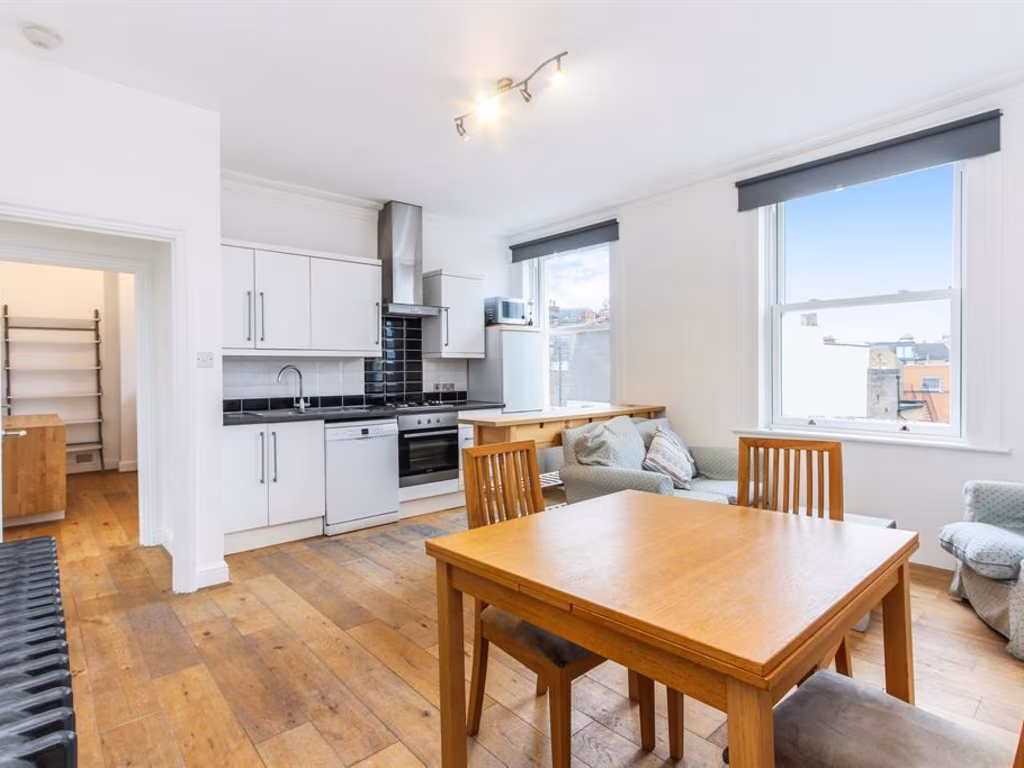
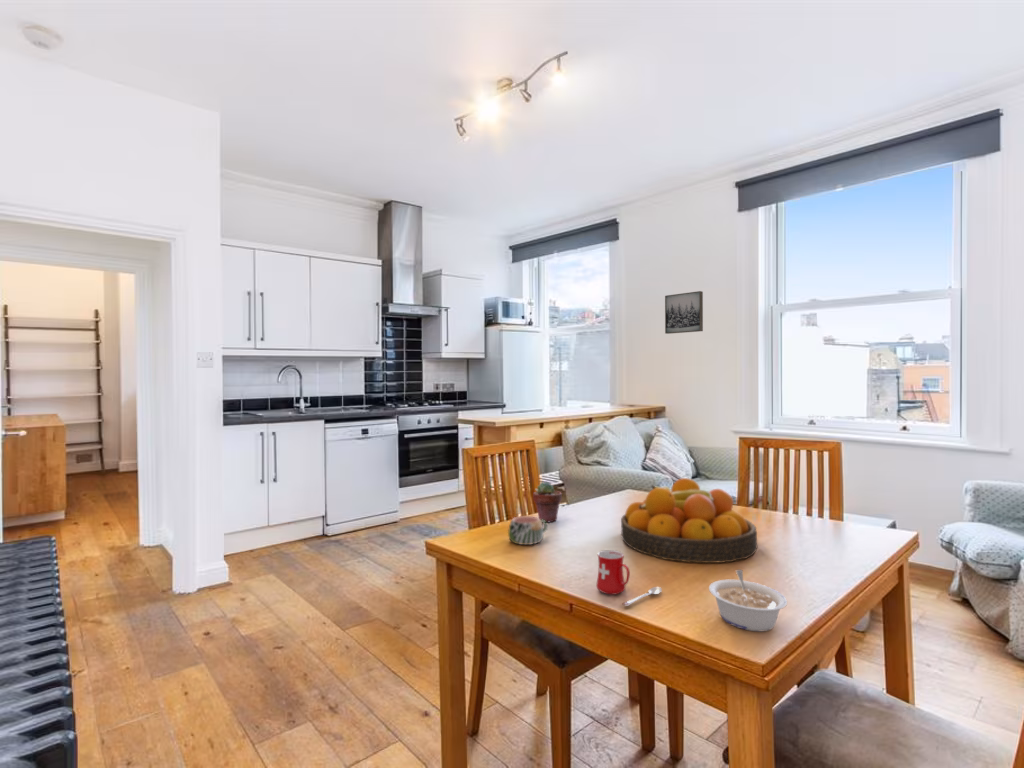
+ mug [507,515,548,546]
+ fruit bowl [620,477,758,564]
+ mug [595,549,663,607]
+ legume [708,569,788,632]
+ potted succulent [532,481,563,523]
+ wall art [664,290,704,335]
